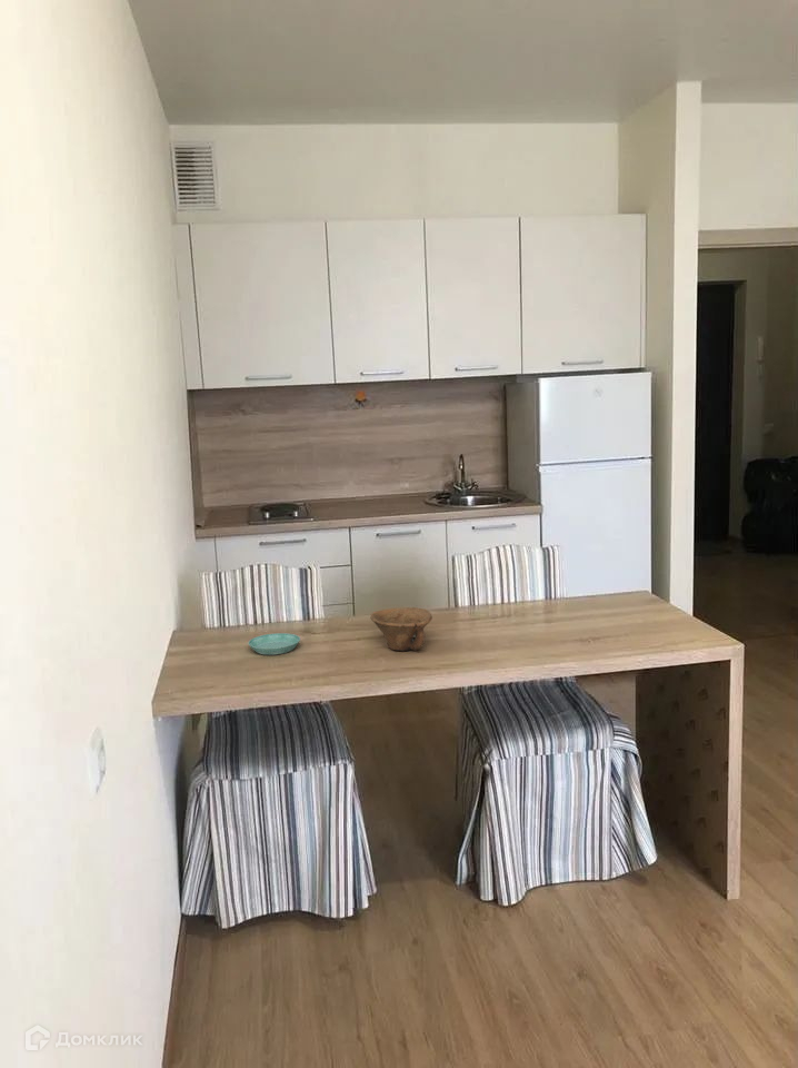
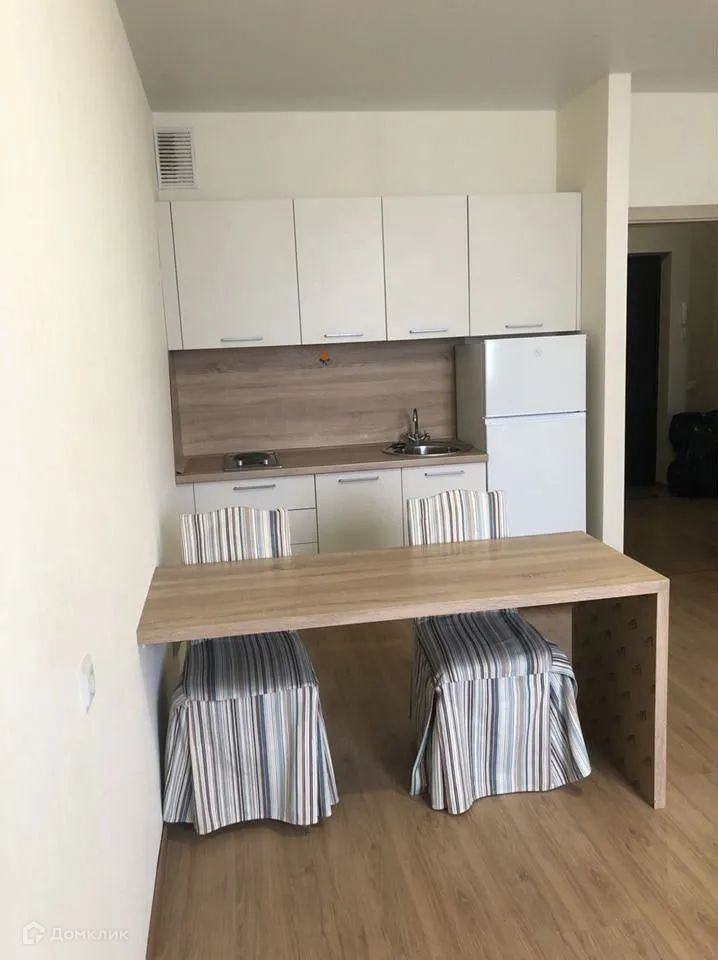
- saucer [247,632,301,656]
- bowl [369,606,433,652]
